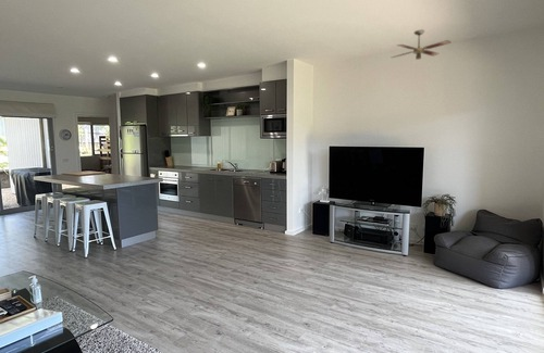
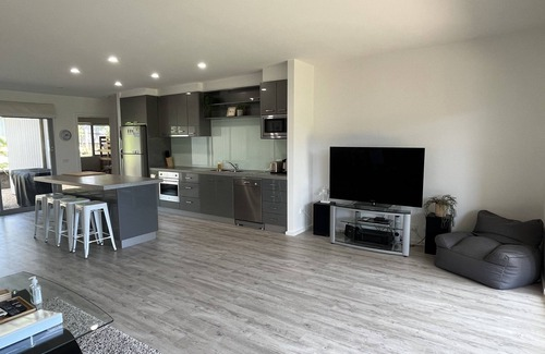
- ceiling fan [391,28,452,61]
